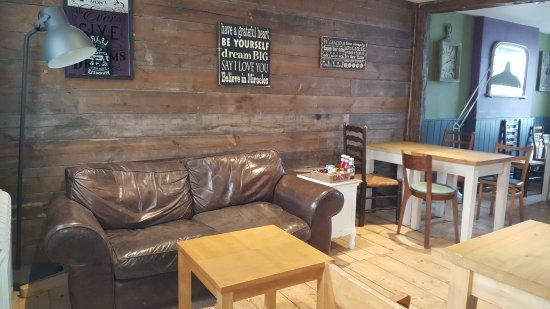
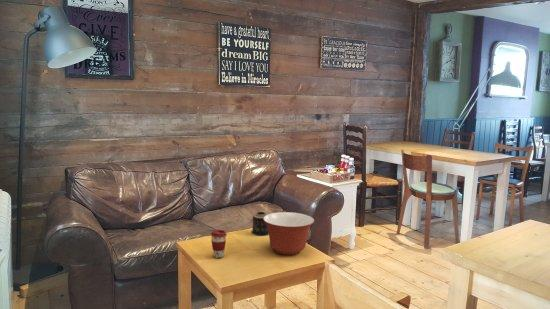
+ coffee cup [210,229,228,259]
+ candle [251,211,269,236]
+ mixing bowl [263,211,315,256]
